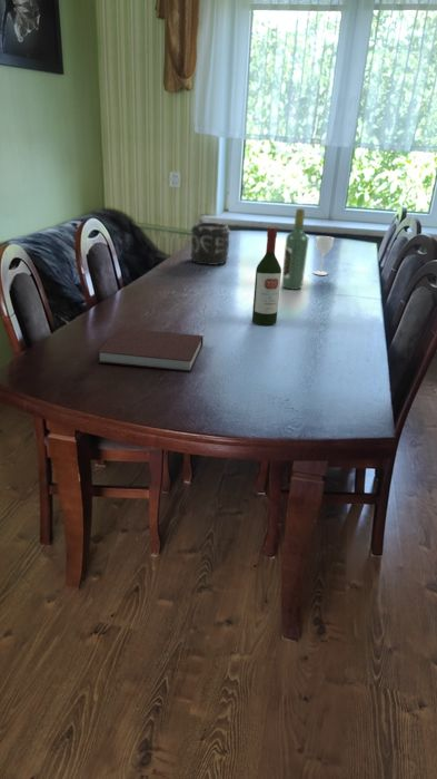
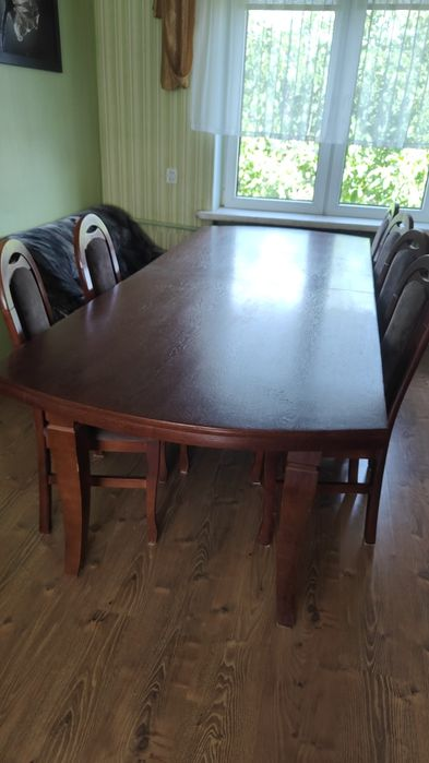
- notebook [97,327,205,373]
- wineglass [306,234,335,276]
- wine bottle [281,207,309,291]
- wine bottle [251,226,282,327]
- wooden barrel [190,222,231,266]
